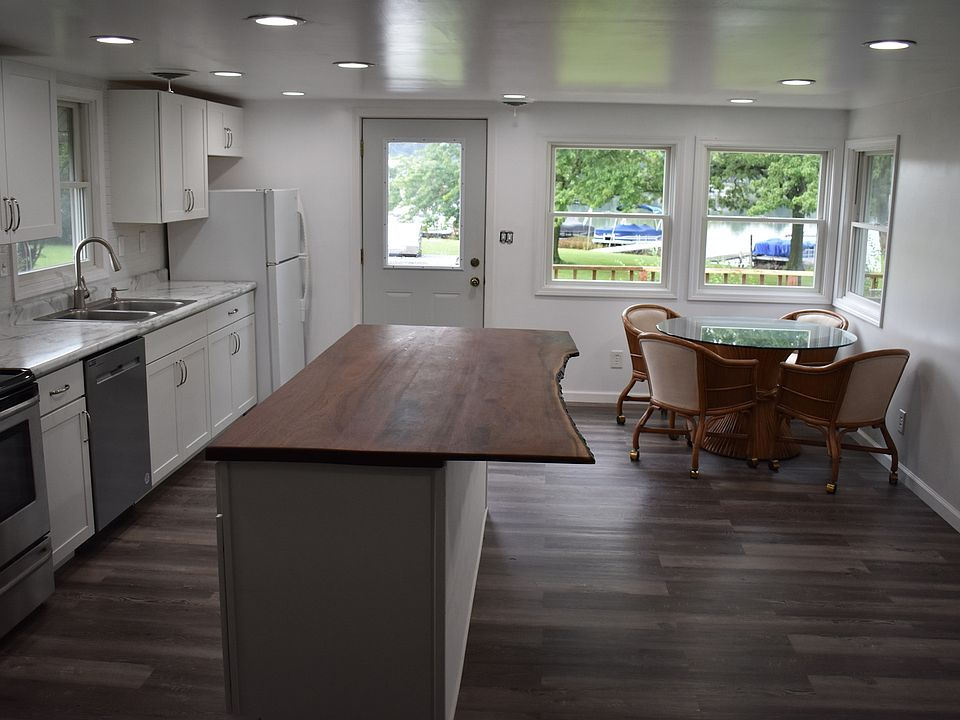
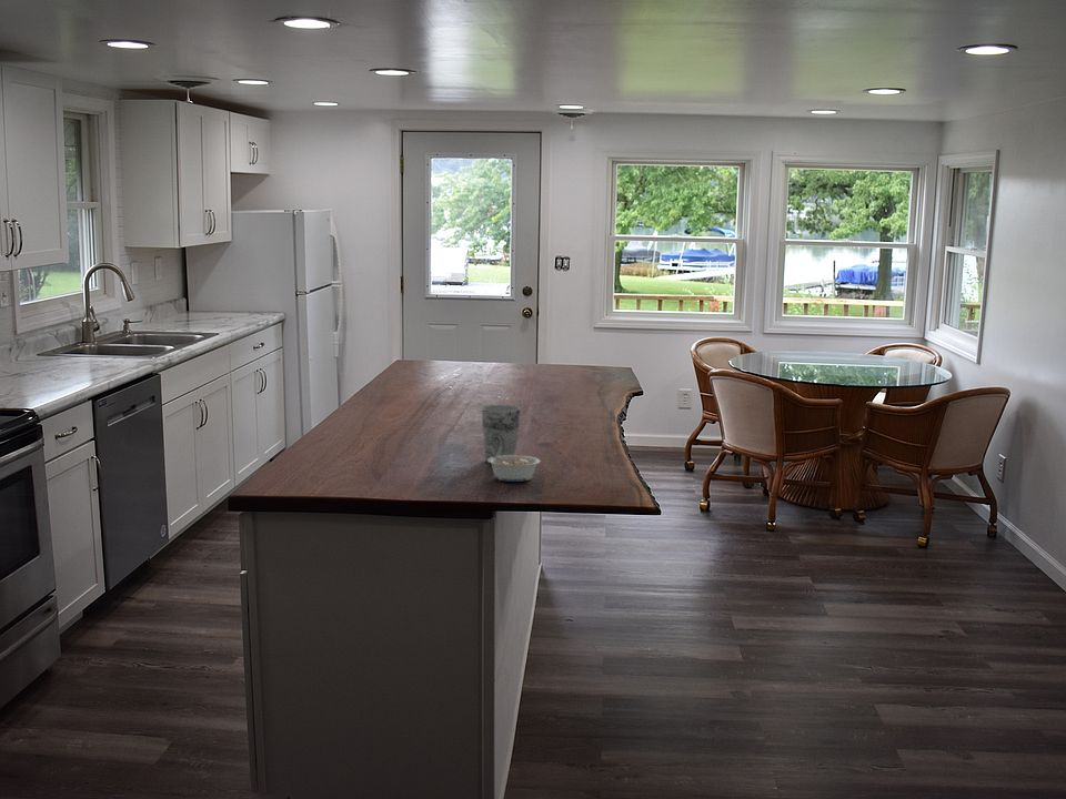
+ legume [483,451,541,483]
+ cup [480,404,522,464]
